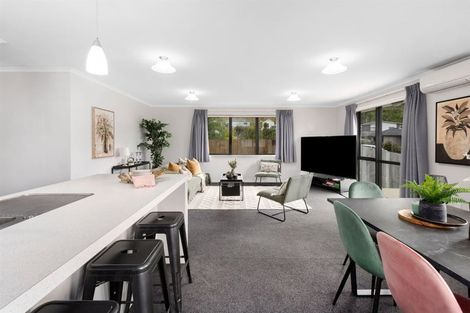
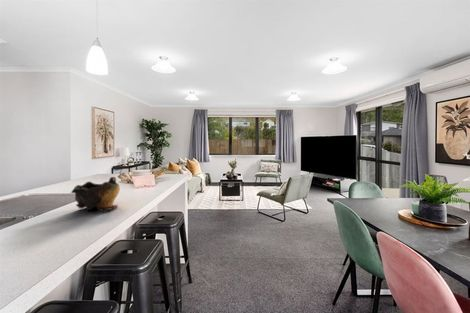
+ decorative bowl [69,176,121,212]
